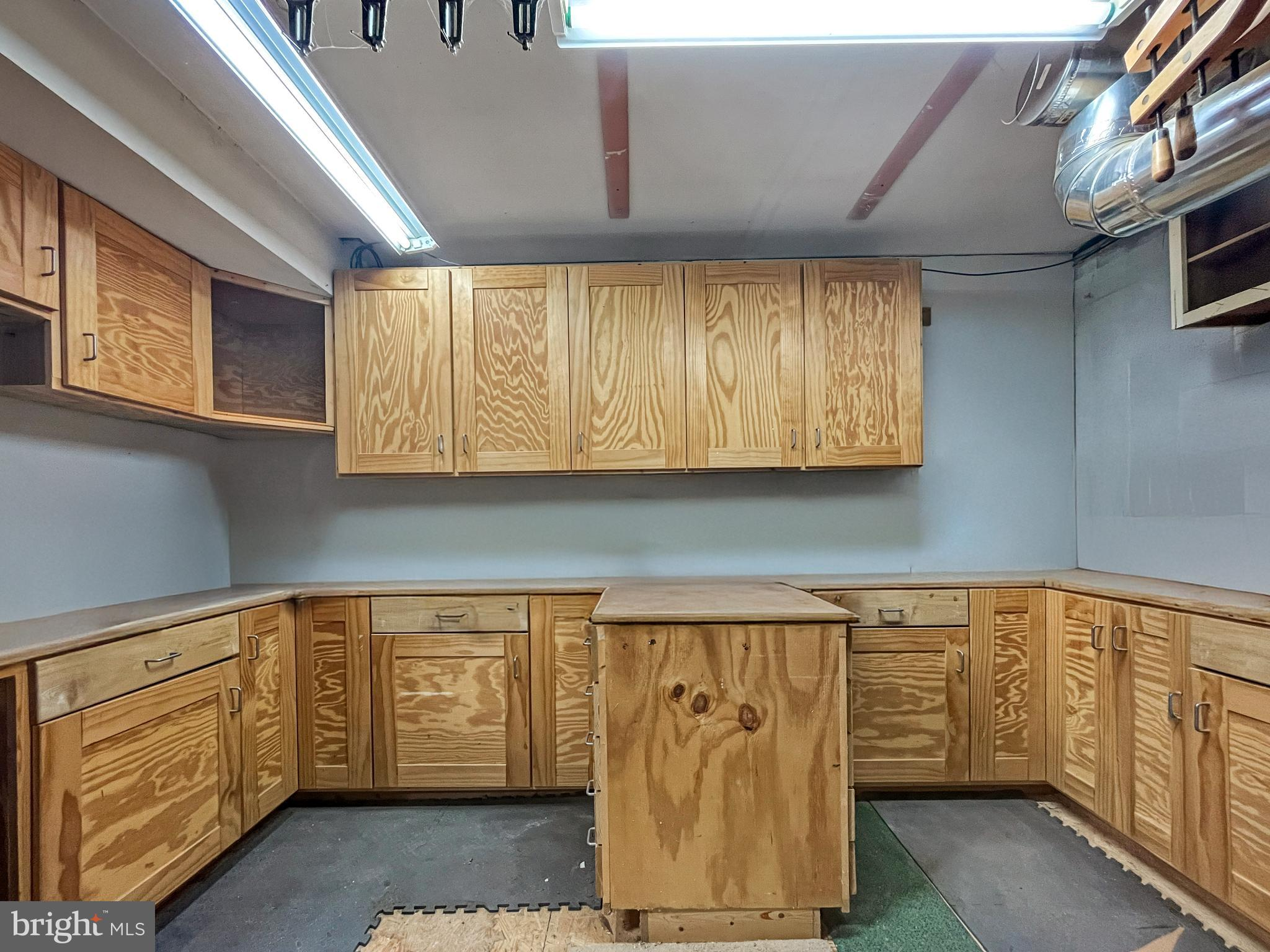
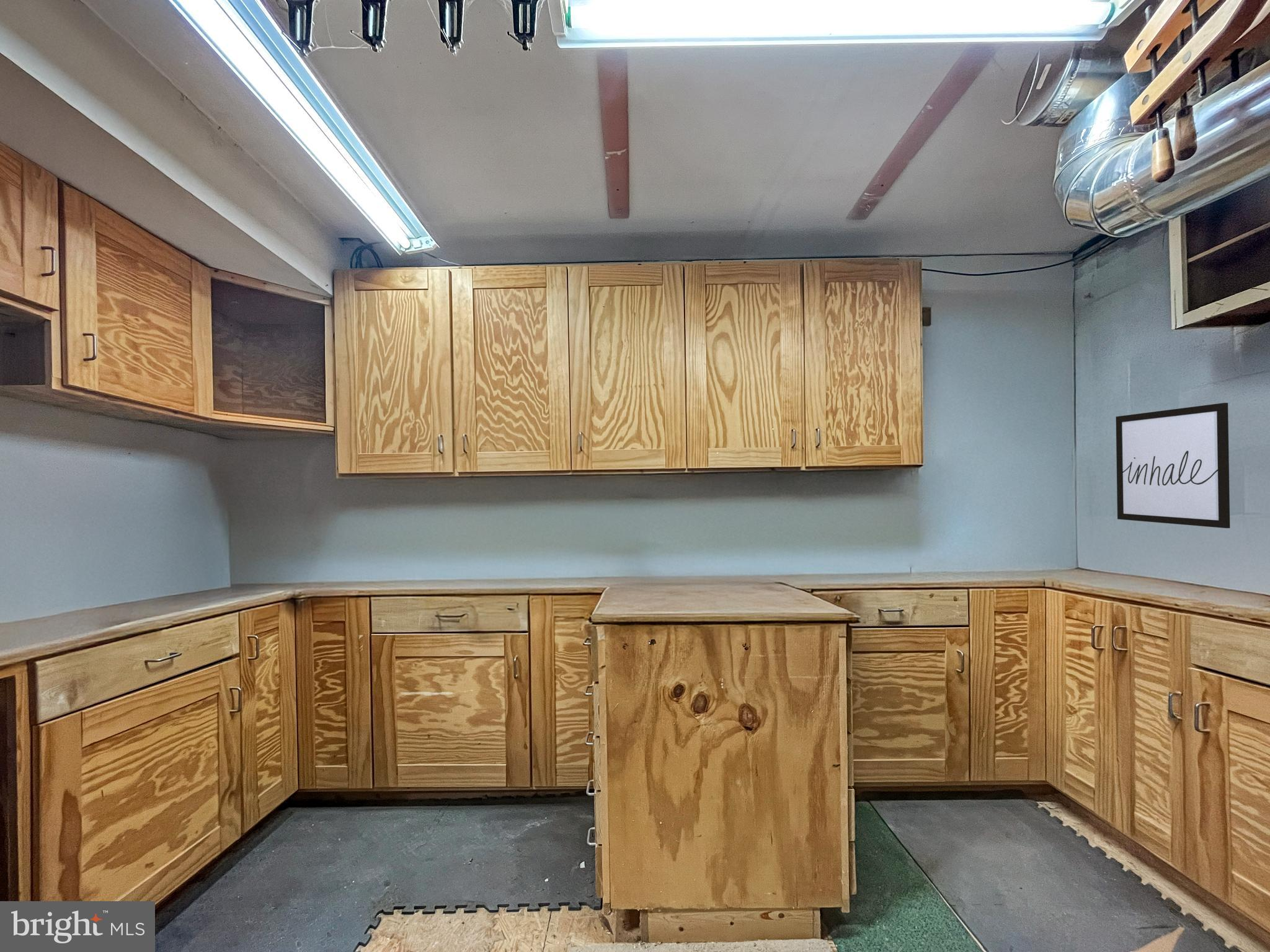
+ wall art [1116,402,1230,529]
